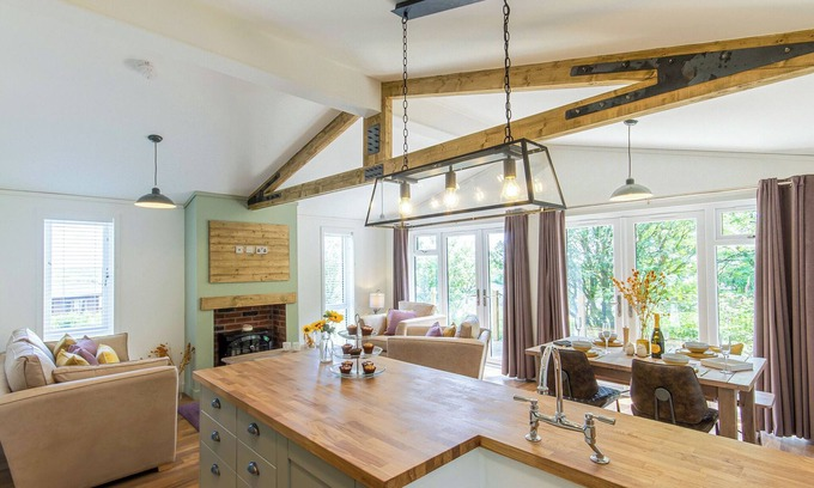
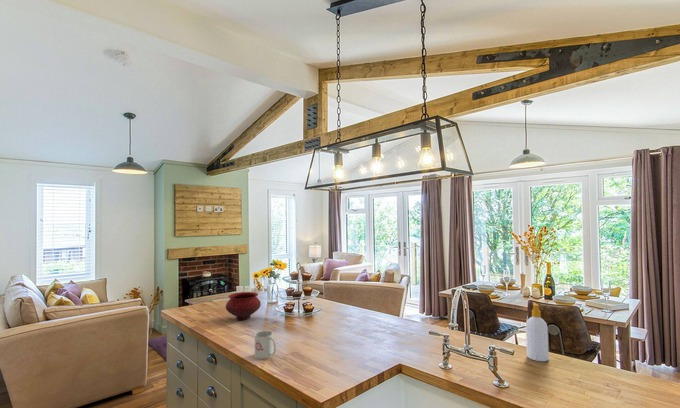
+ soap bottle [525,301,550,362]
+ bowl [225,291,262,321]
+ mug [254,330,278,360]
